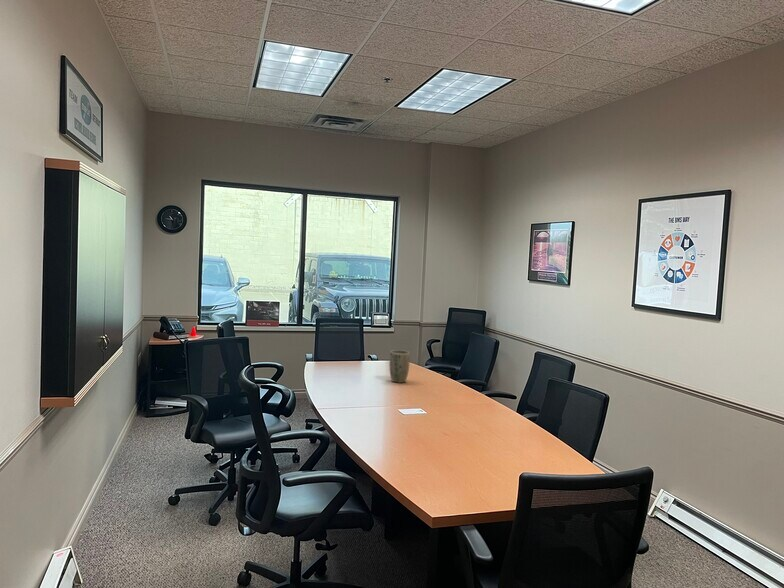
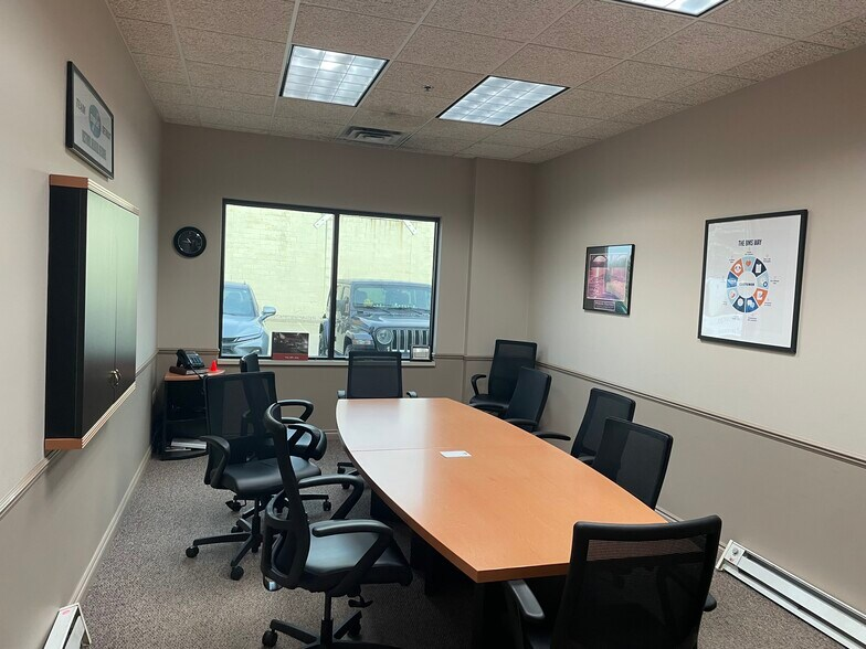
- plant pot [388,349,411,384]
